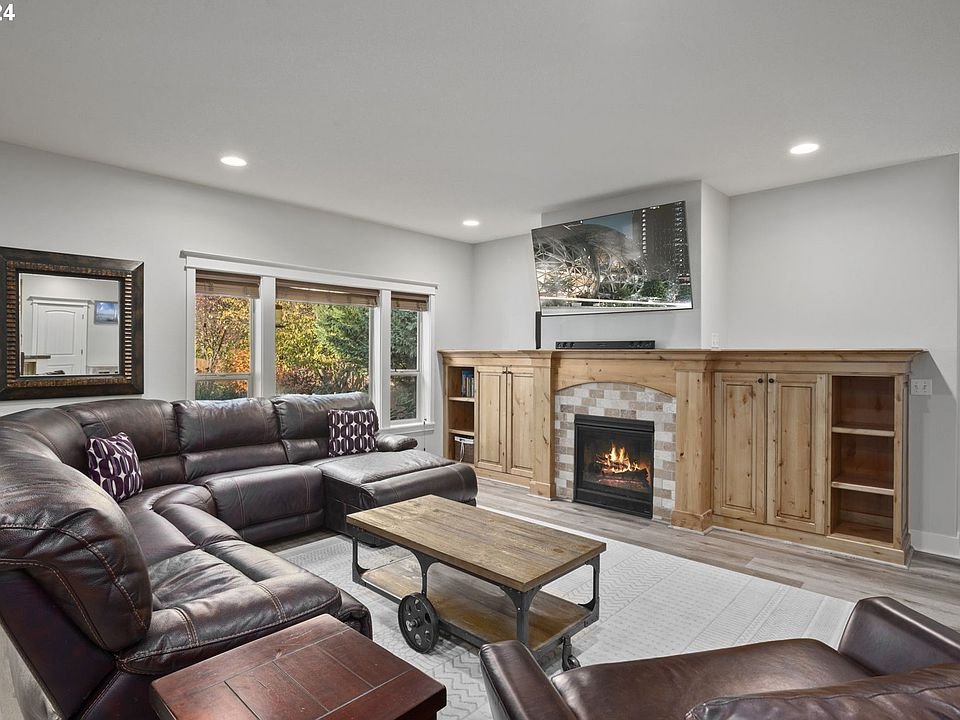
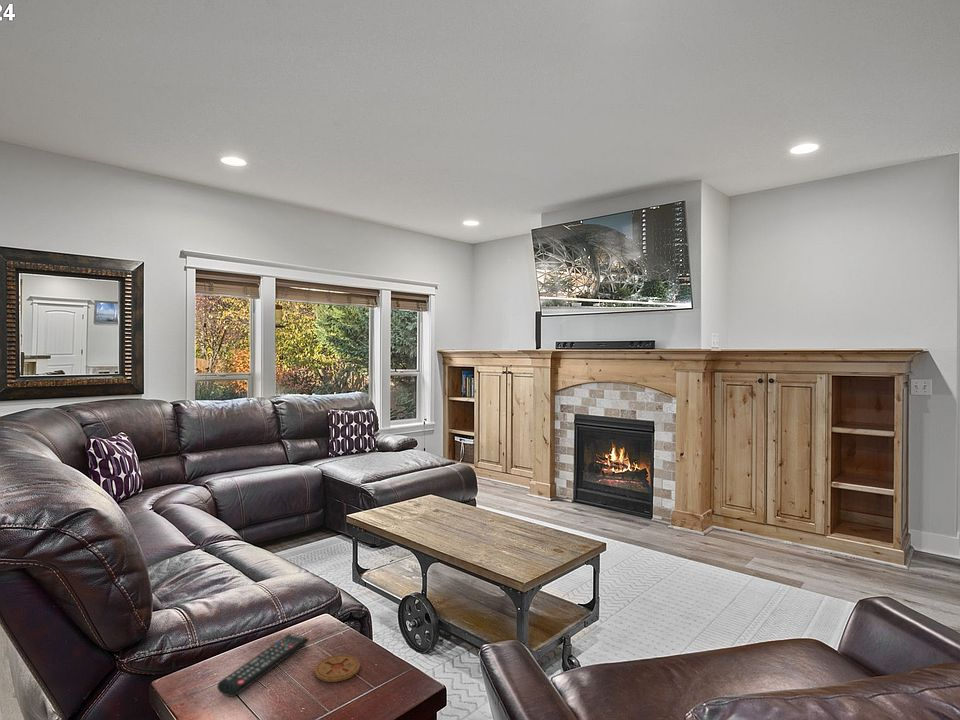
+ remote control [216,633,310,697]
+ coaster [314,654,361,683]
